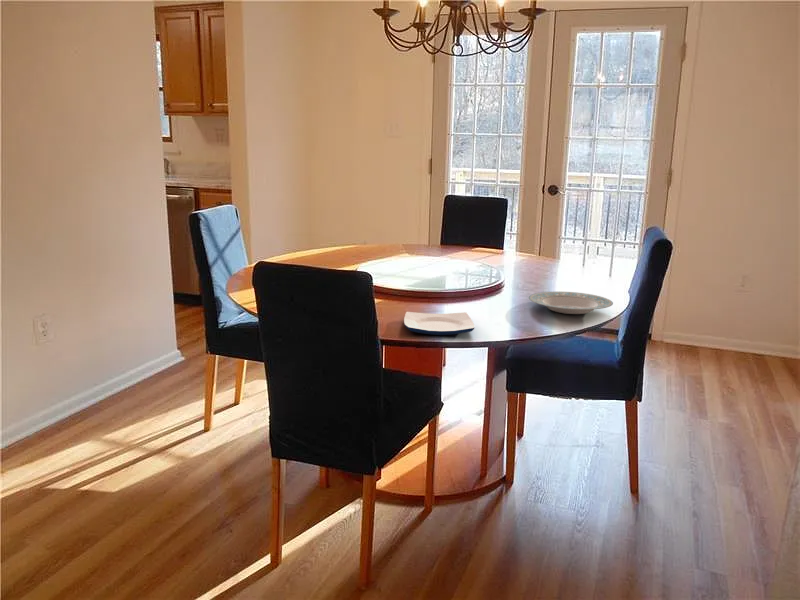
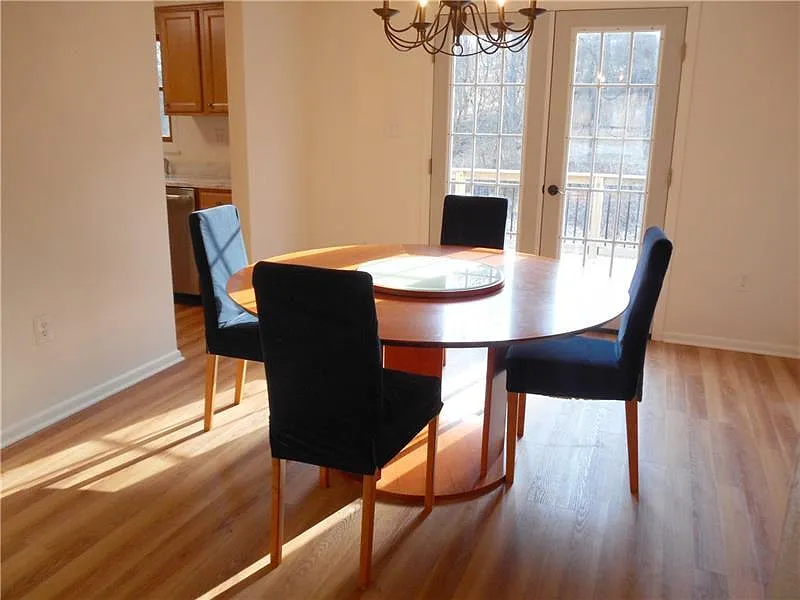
- plate [403,311,475,336]
- plate [528,291,614,315]
